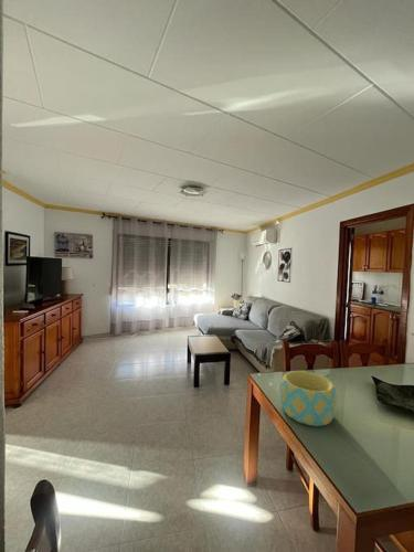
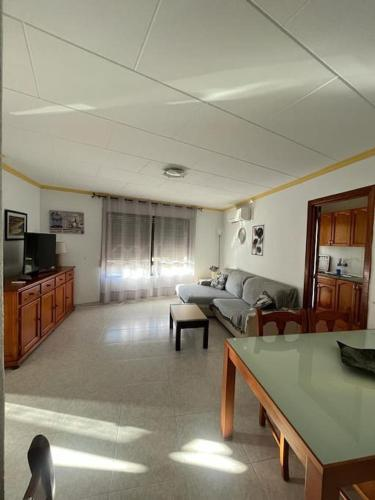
- bowl [279,370,338,427]
